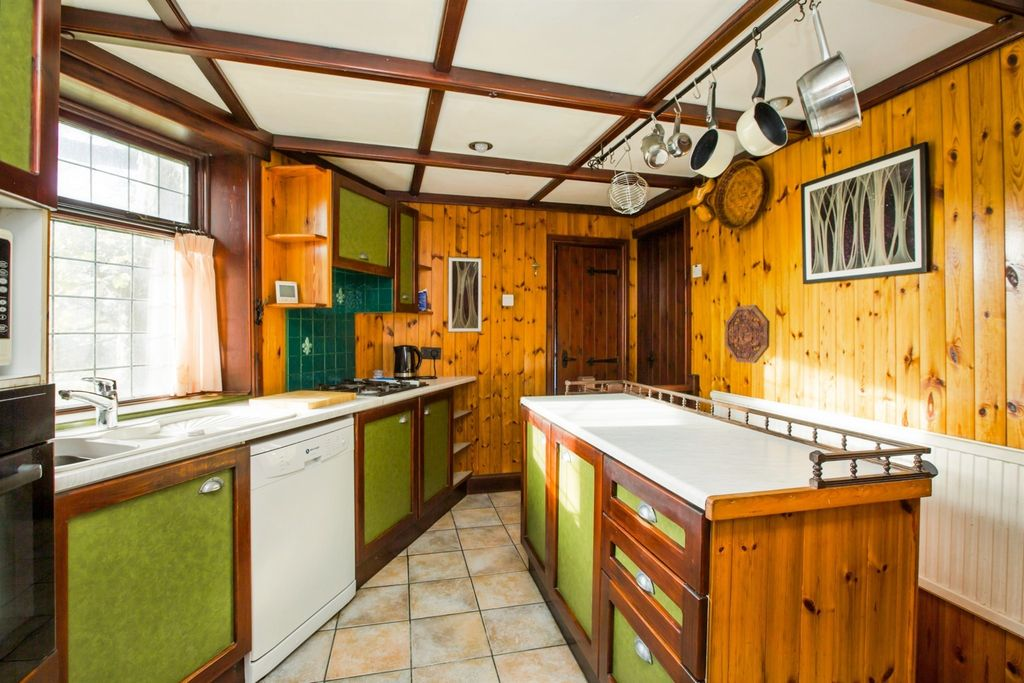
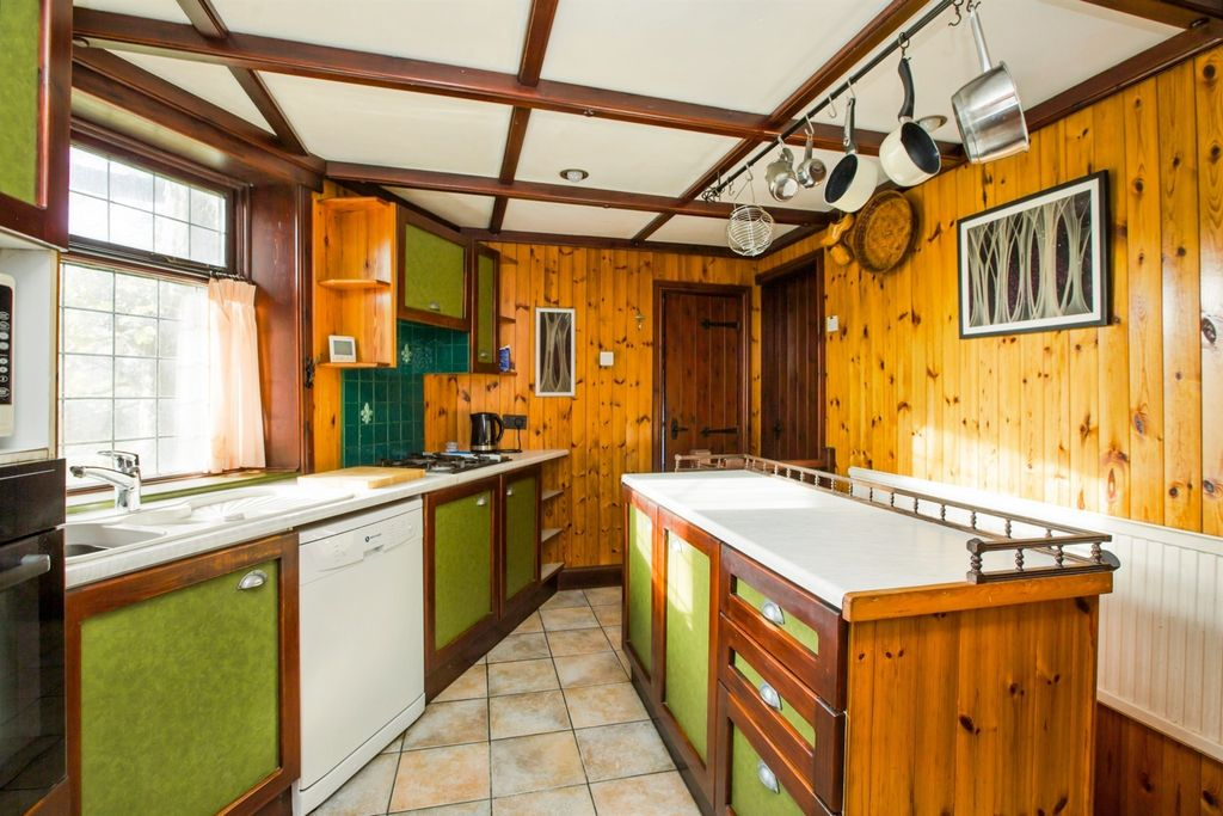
- decorative platter [724,304,771,364]
